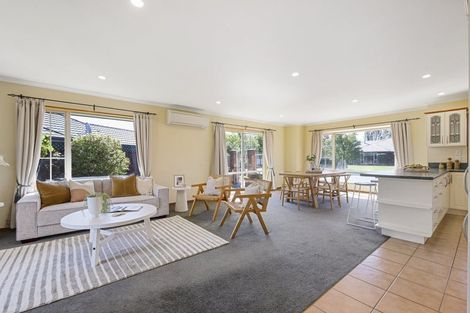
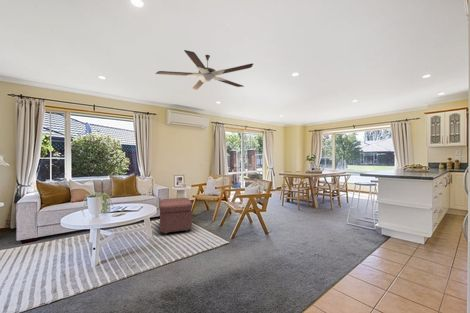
+ ottoman [158,197,193,235]
+ ceiling fan [155,49,254,91]
